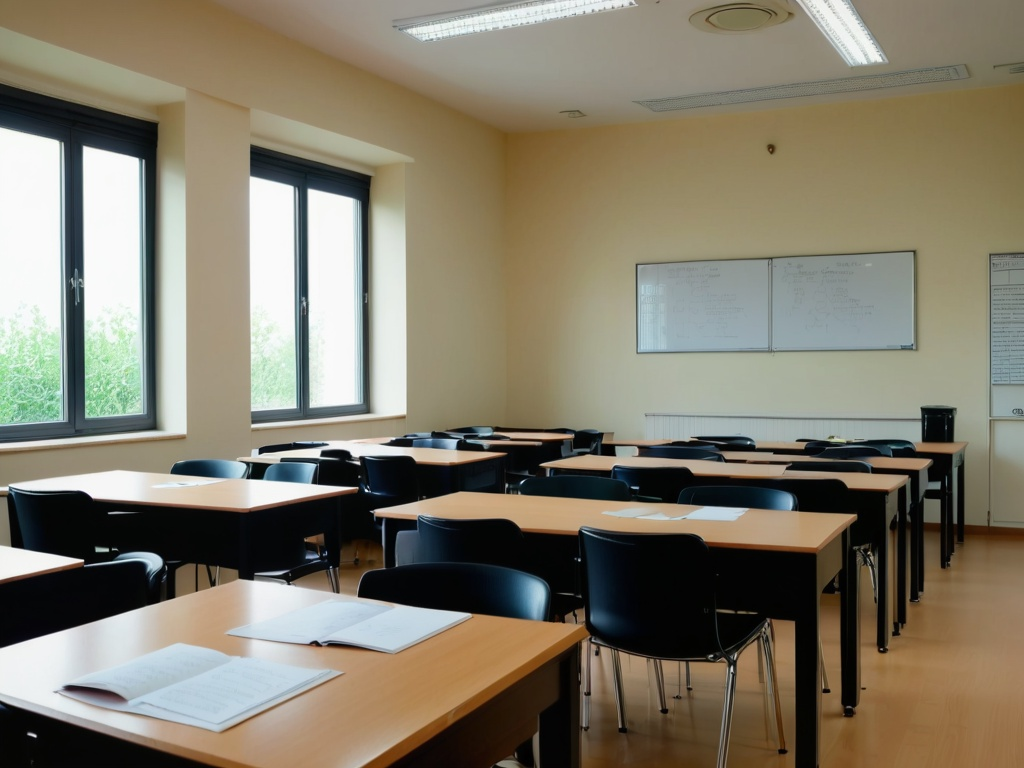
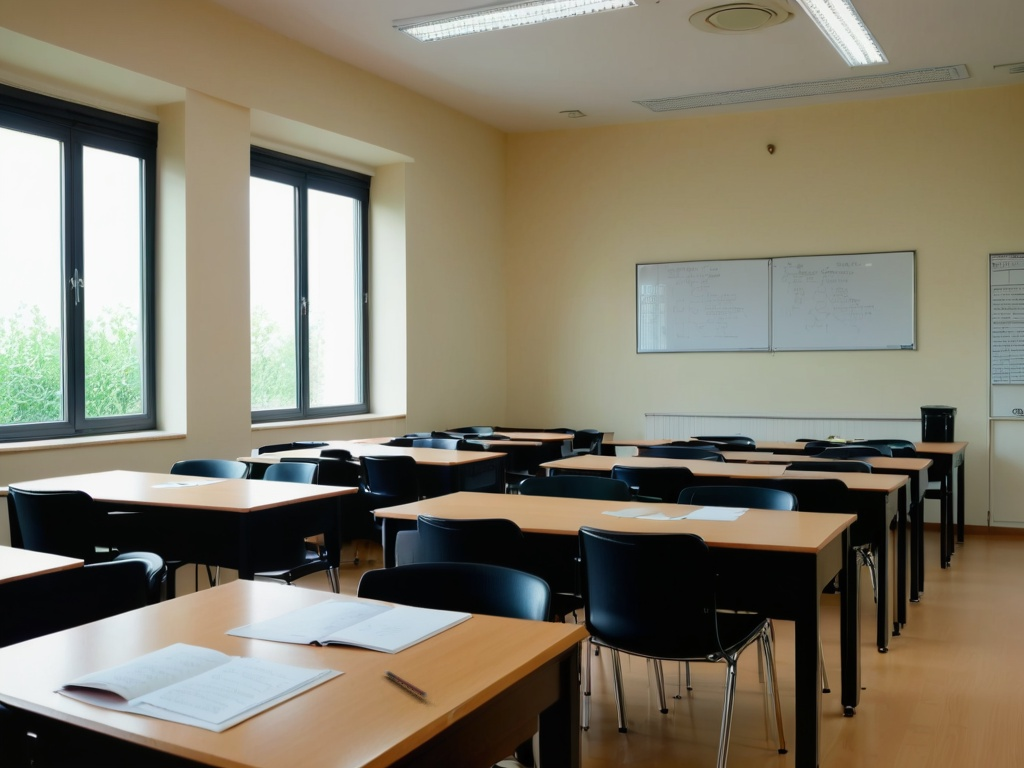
+ pen [383,670,429,698]
